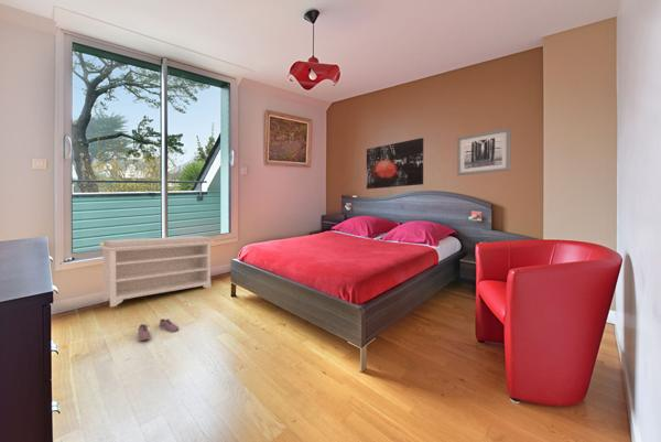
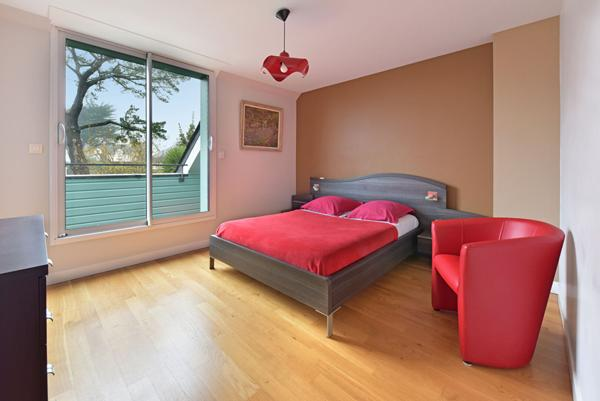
- bench [98,235,216,309]
- wall art [456,127,511,176]
- wall art [366,137,424,190]
- shoe [137,317,180,342]
